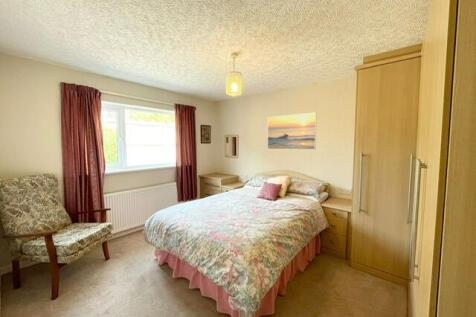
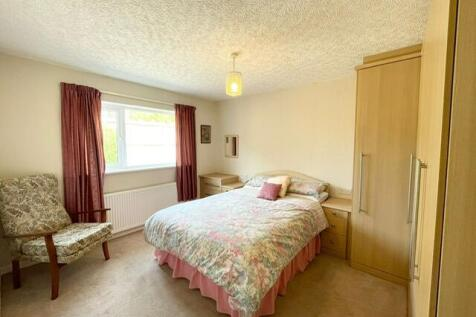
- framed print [267,111,318,151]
